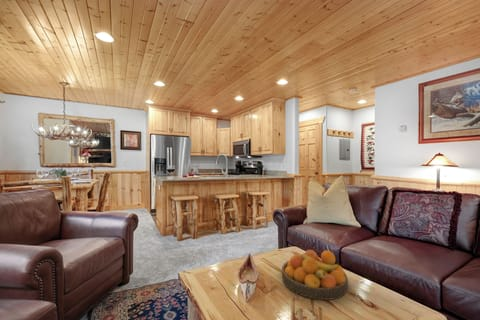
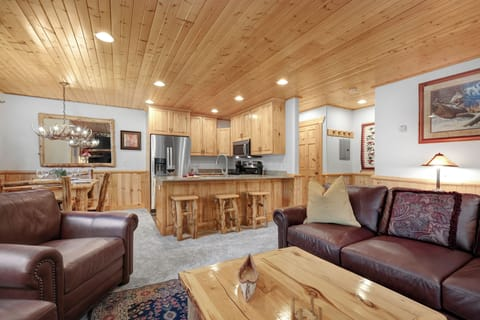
- fruit bowl [281,249,349,301]
